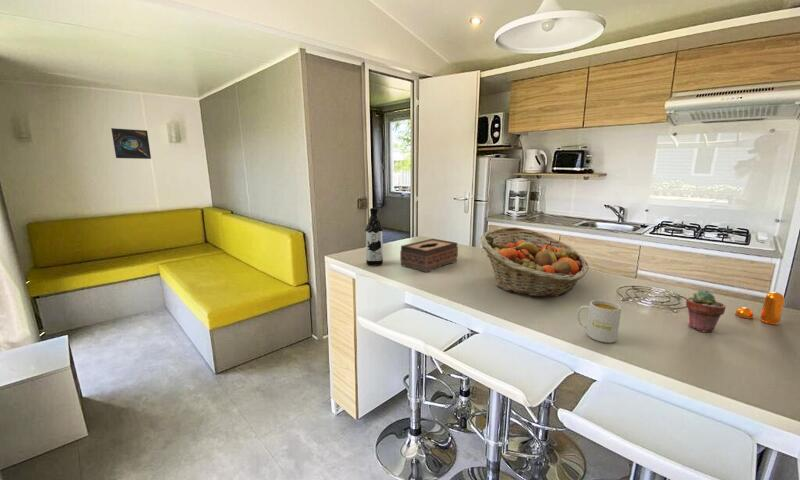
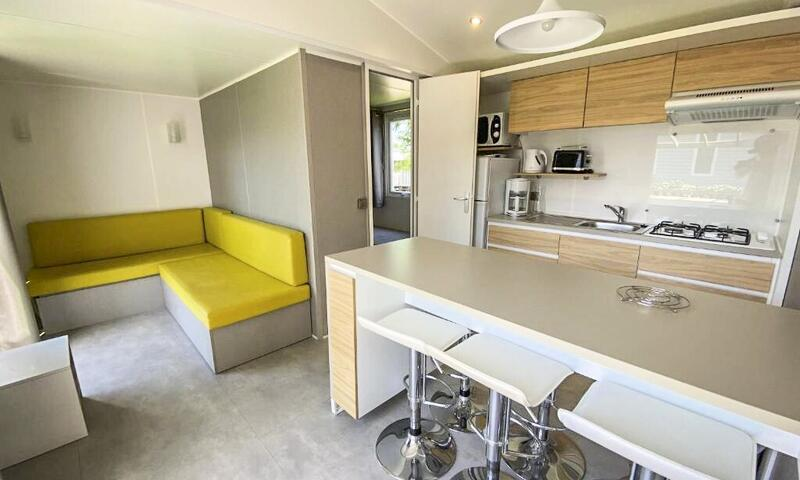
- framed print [111,127,152,160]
- water bottle [364,207,384,266]
- mug [576,299,622,344]
- tissue box [399,238,459,273]
- potted succulent [685,289,726,333]
- pepper shaker [734,291,786,325]
- fruit basket [479,226,590,298]
